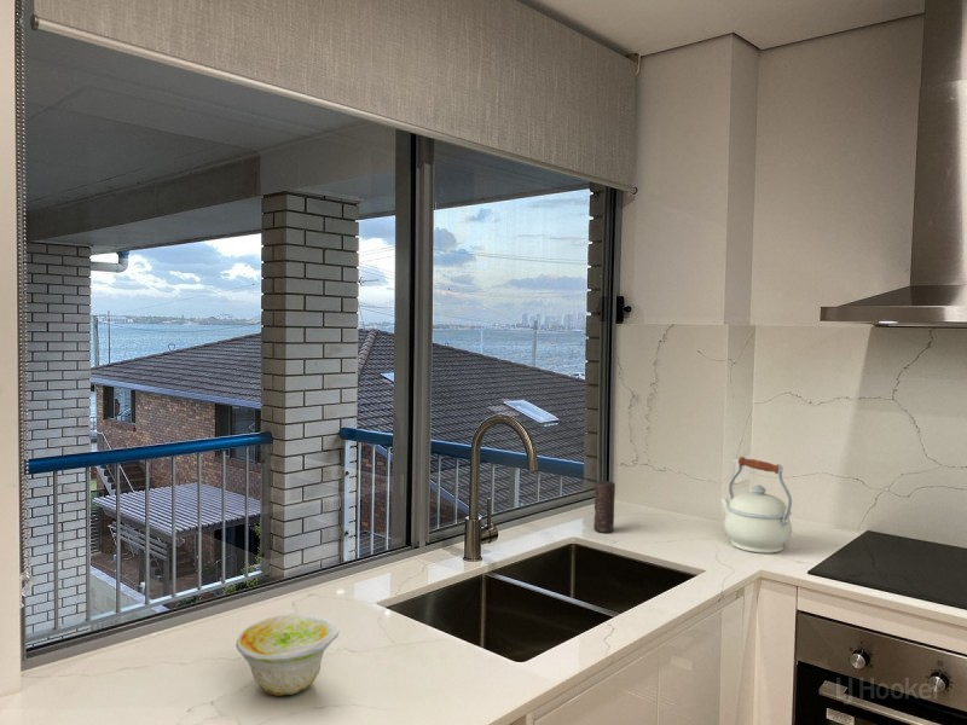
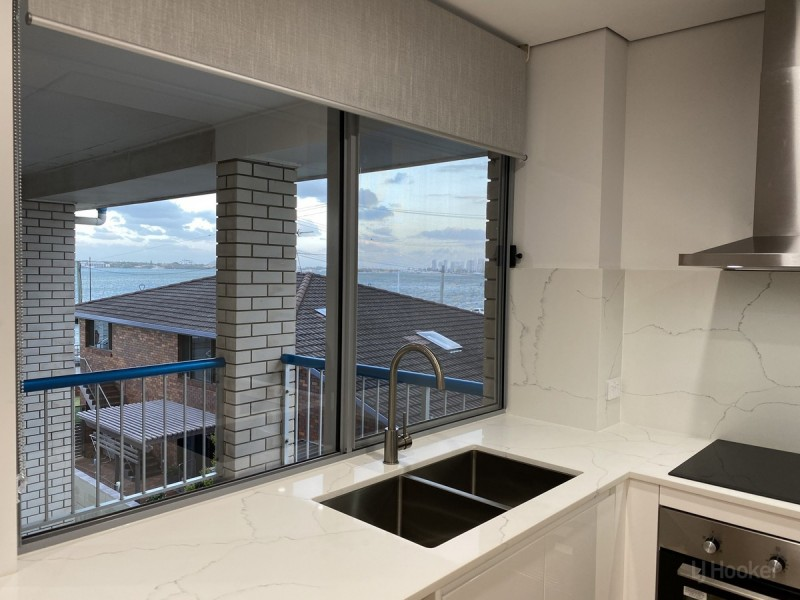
- kettle [719,456,793,555]
- bowl [234,613,341,697]
- candle [592,480,616,534]
